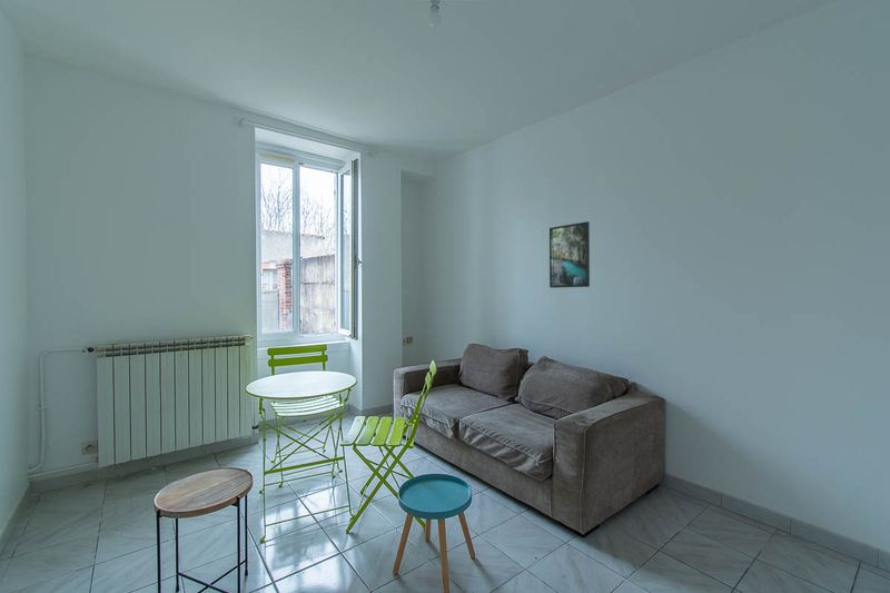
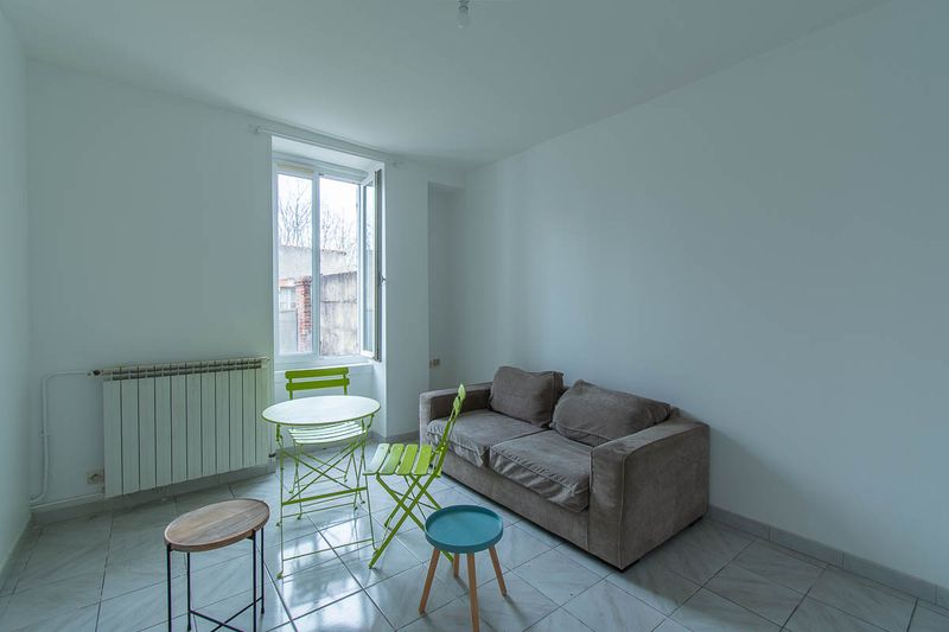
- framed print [548,220,591,289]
